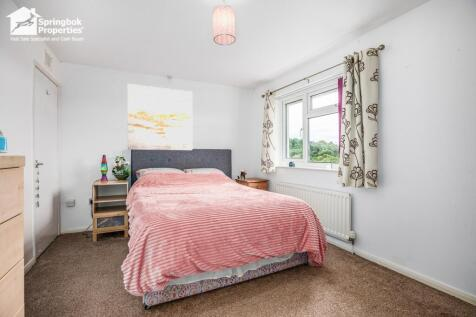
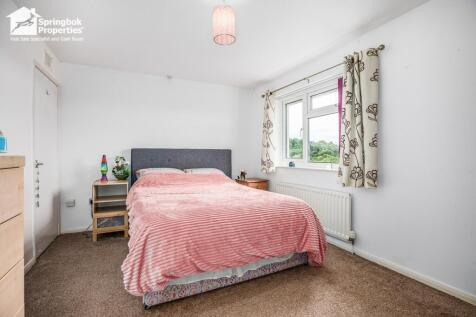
- wall art [127,83,193,151]
